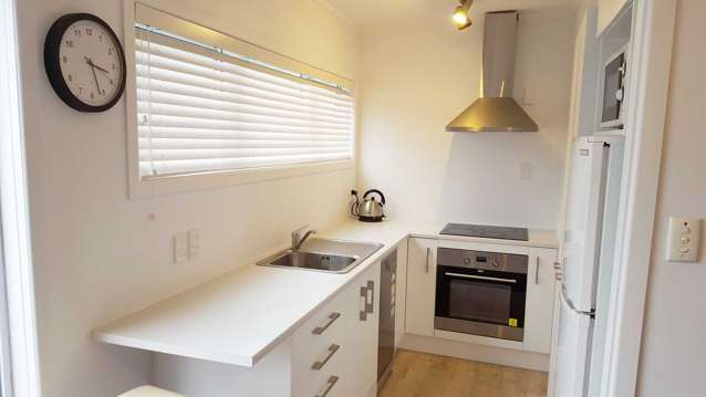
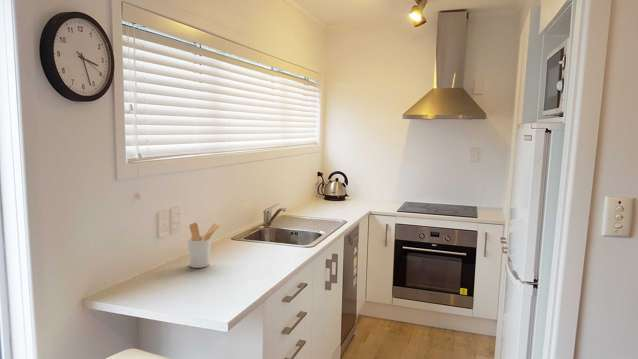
+ utensil holder [187,222,220,269]
